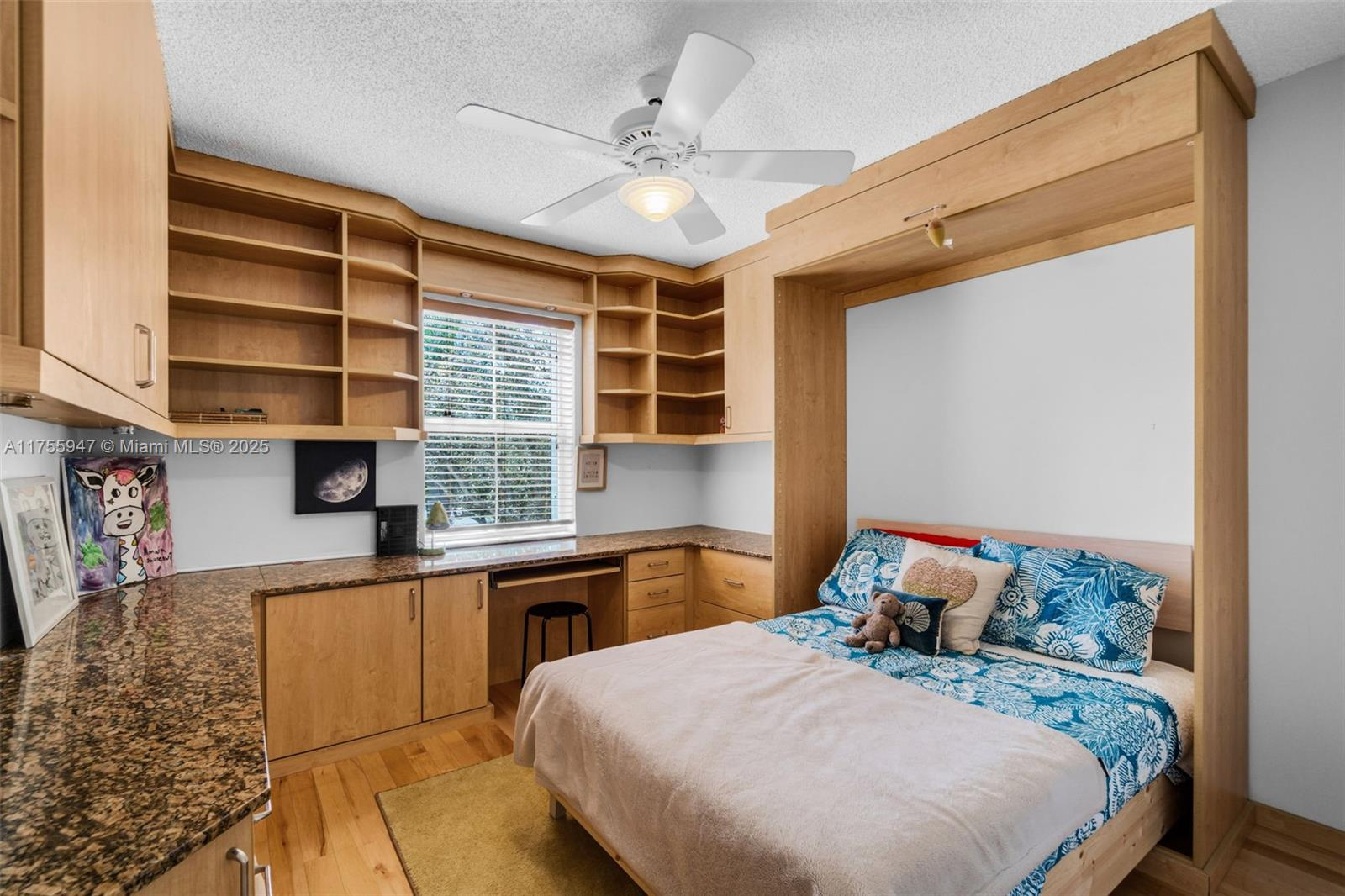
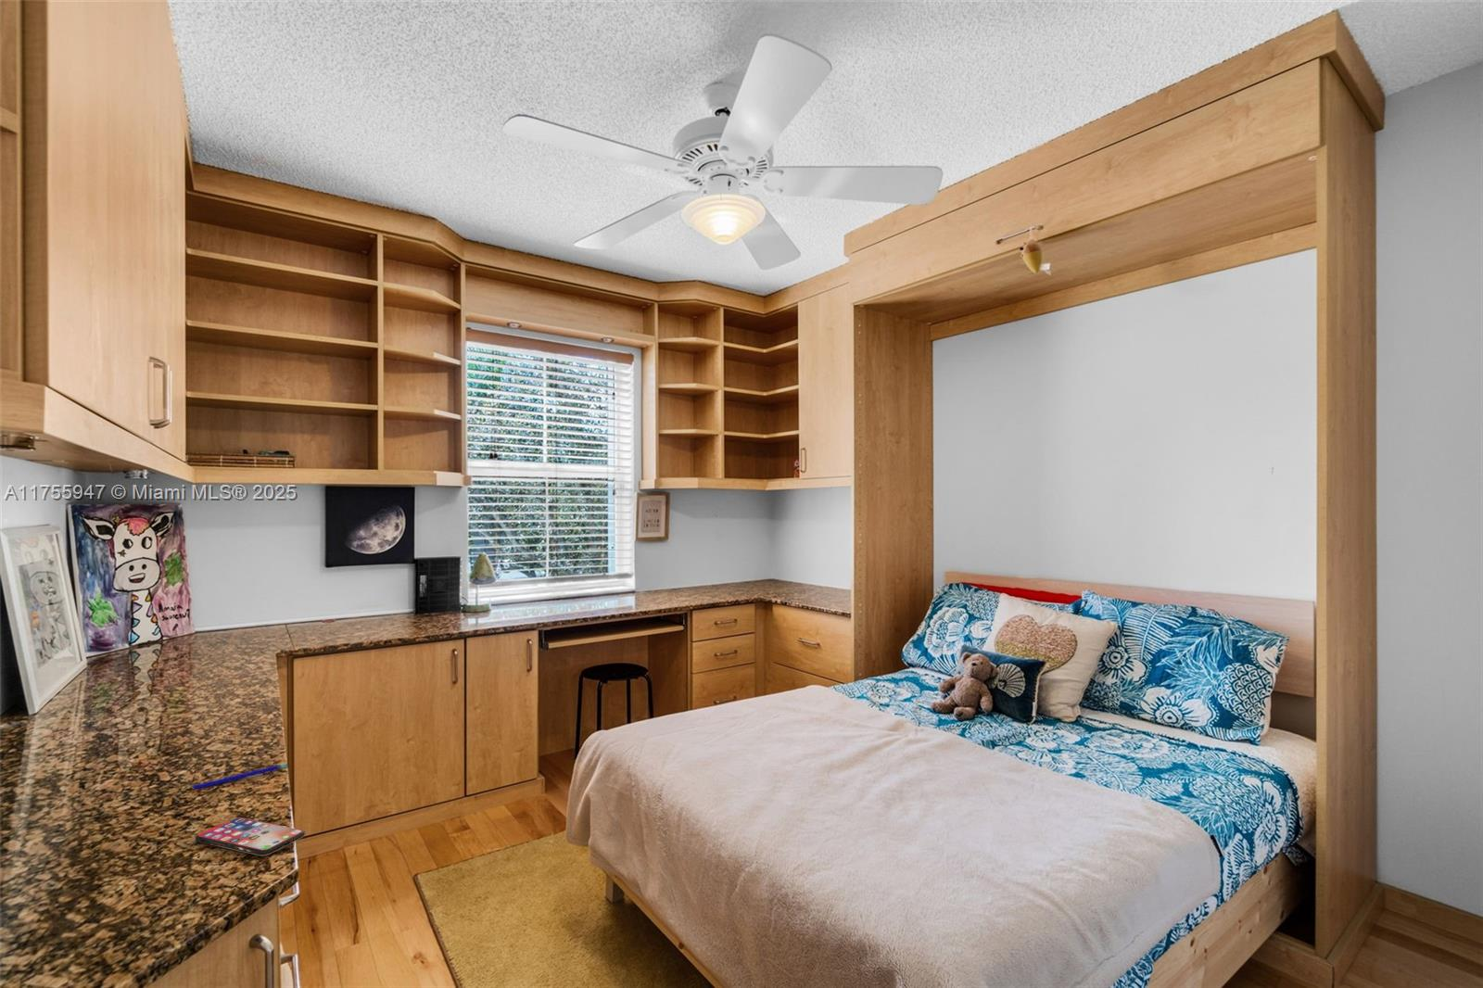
+ pen [192,762,289,791]
+ smartphone [195,817,305,857]
